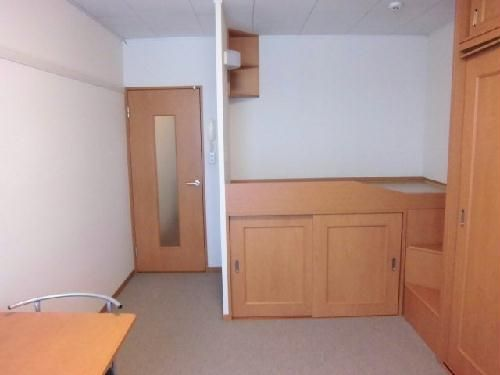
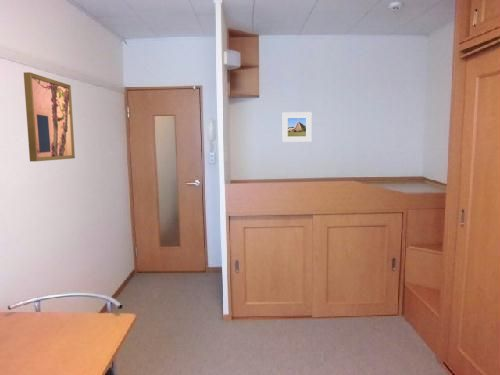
+ wall art [23,71,76,162]
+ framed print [281,111,313,143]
